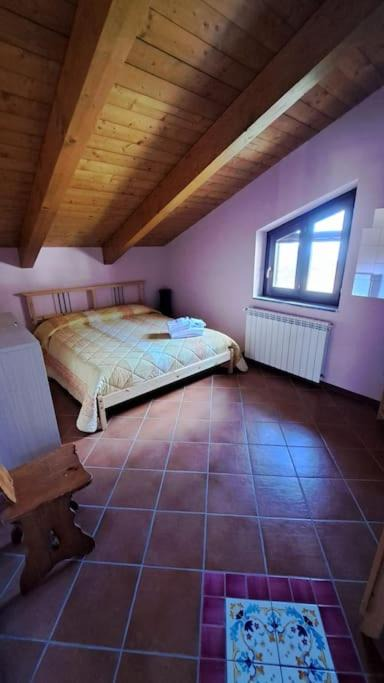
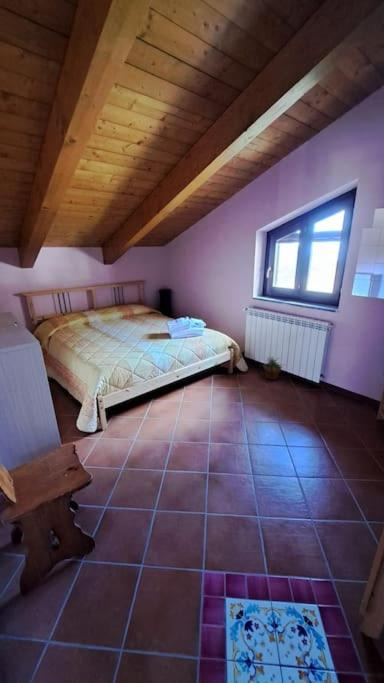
+ potted plant [260,355,286,381]
